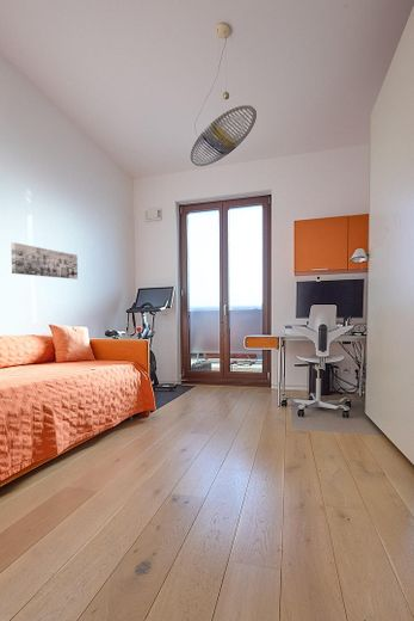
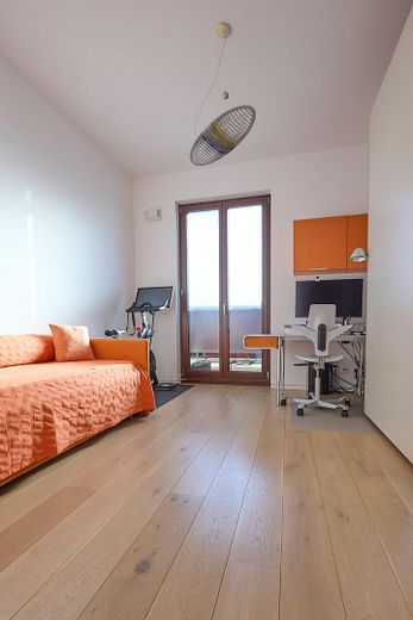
- wall art [10,241,79,279]
